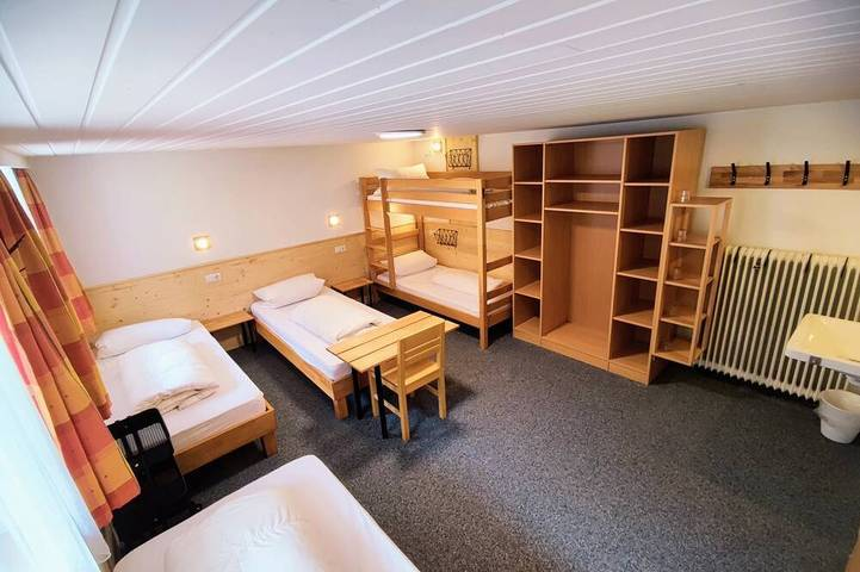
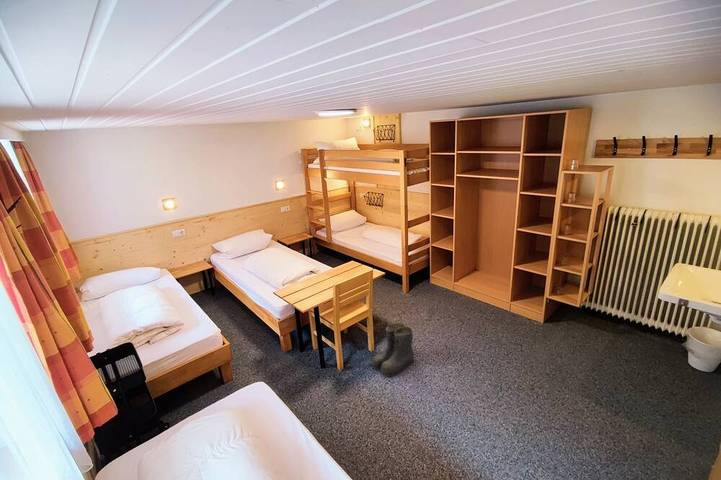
+ boots [370,322,415,377]
